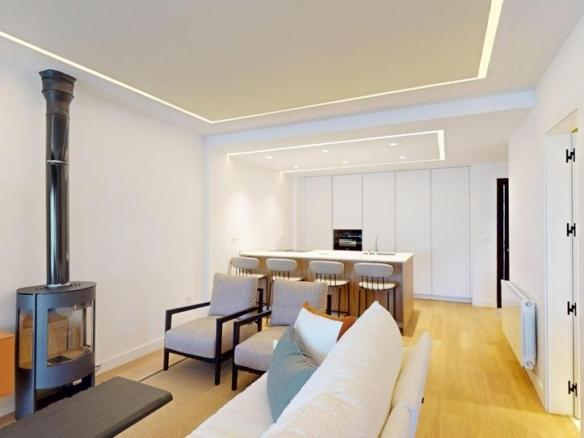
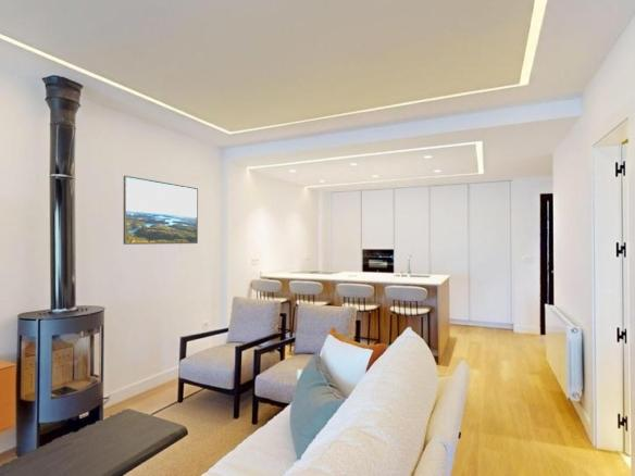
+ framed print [123,174,199,246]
